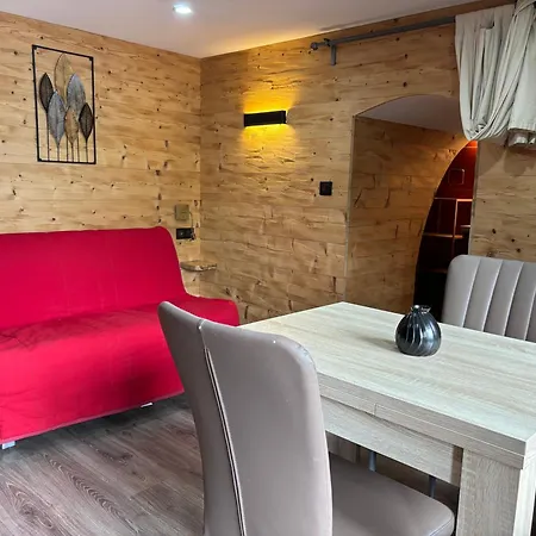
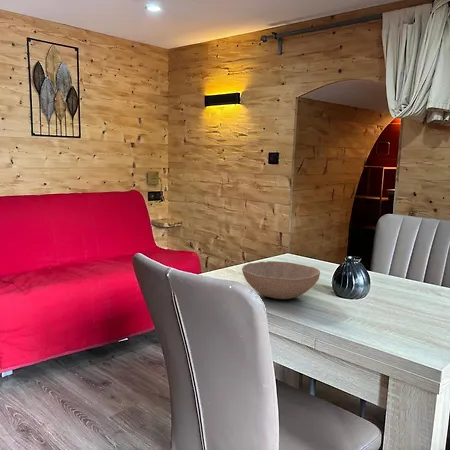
+ bowl [241,260,321,300]
